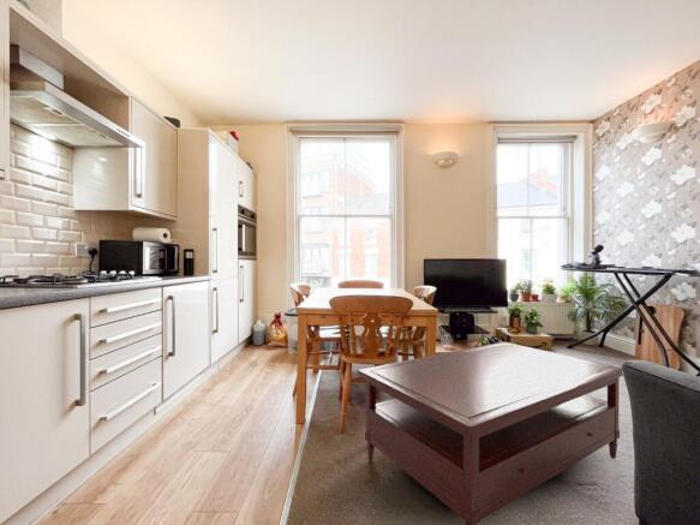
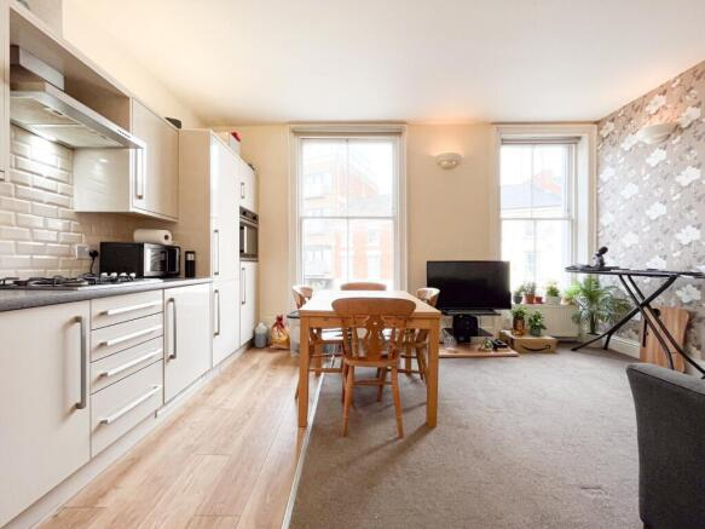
- coffee table [357,340,624,525]
